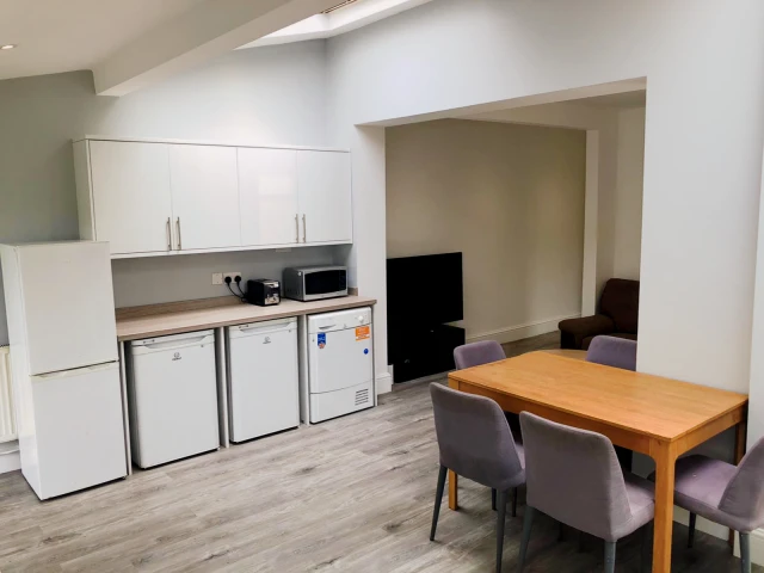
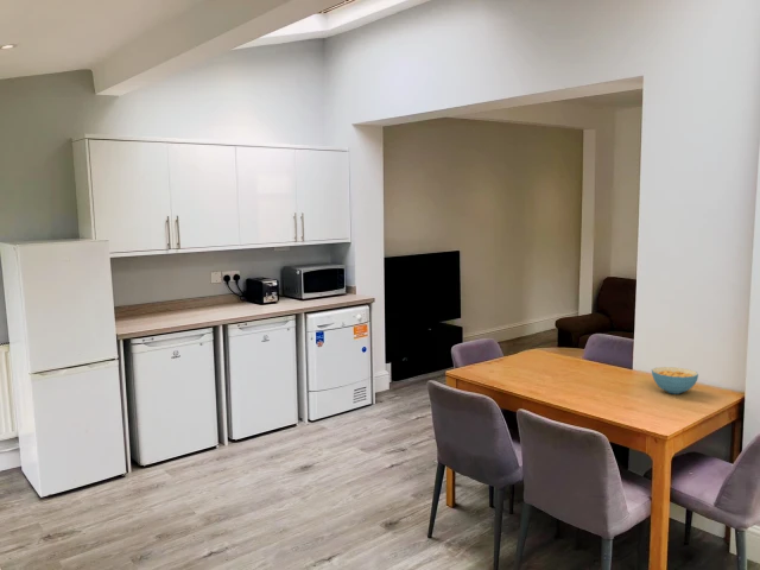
+ cereal bowl [651,366,699,395]
